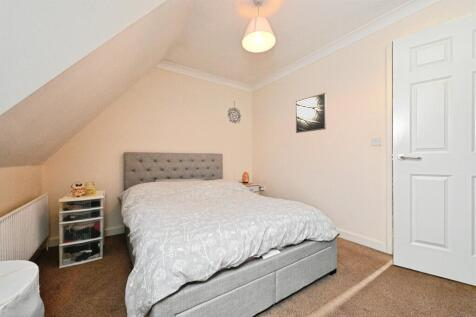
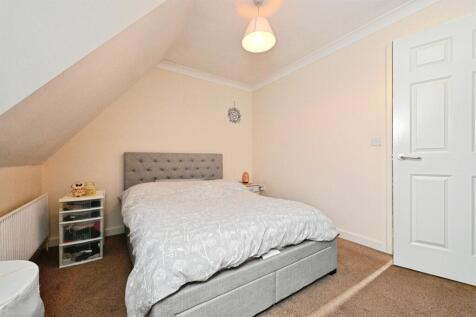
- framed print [295,92,327,134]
